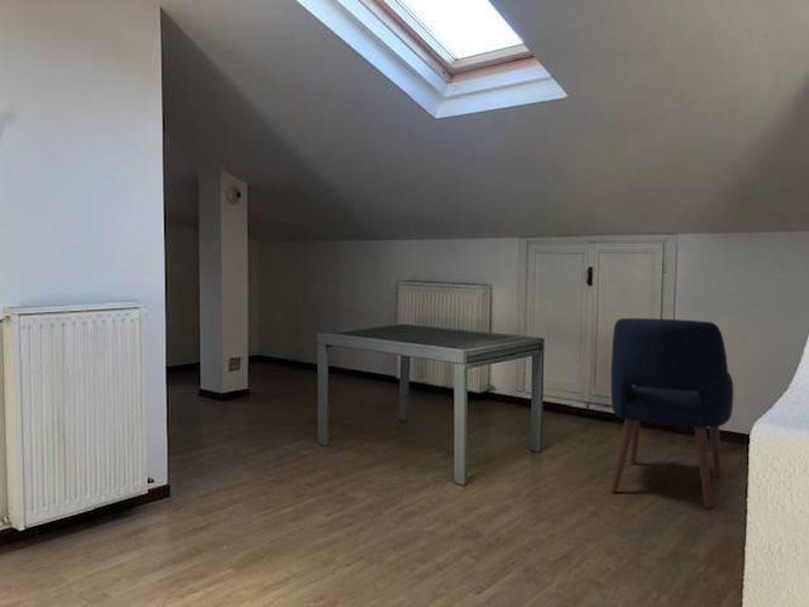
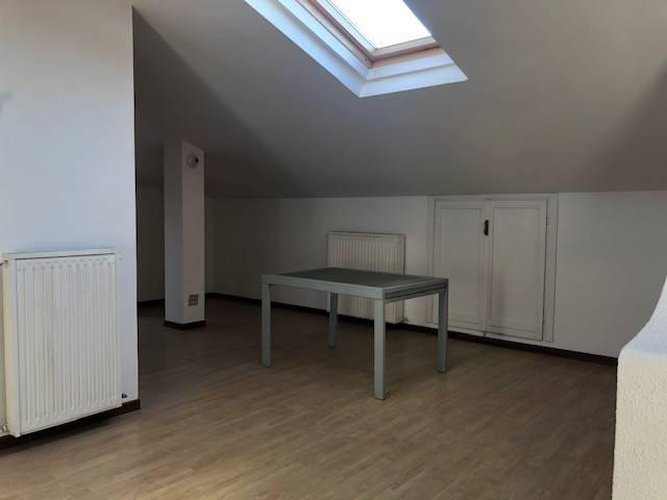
- chair [610,317,735,509]
